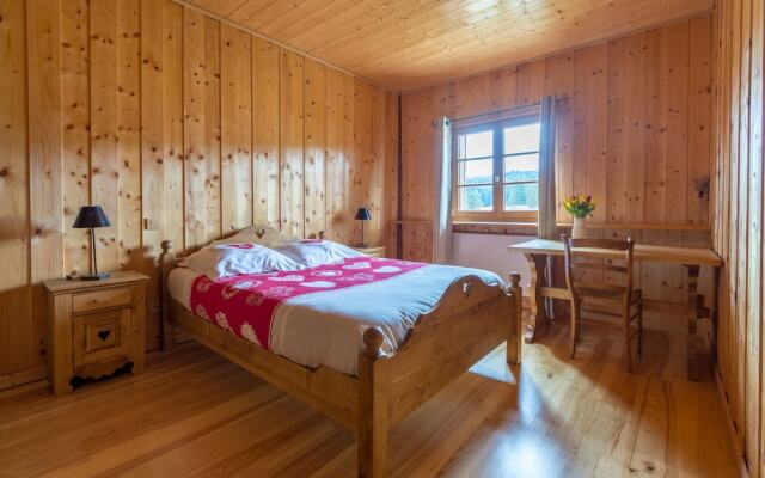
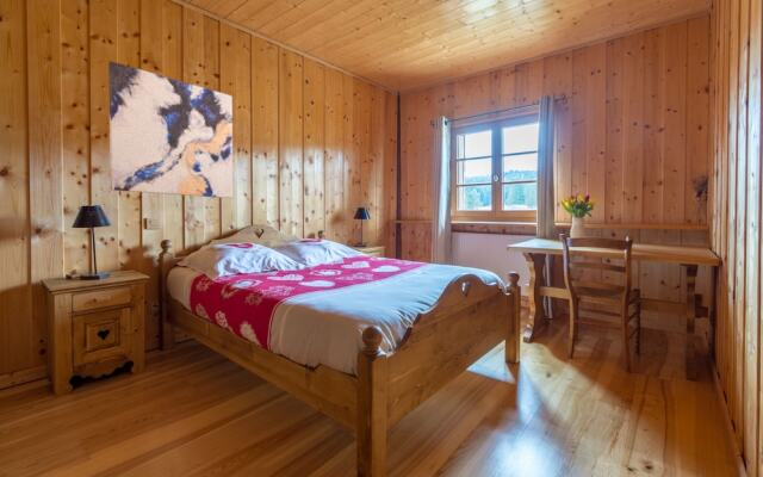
+ wall art [107,60,234,199]
